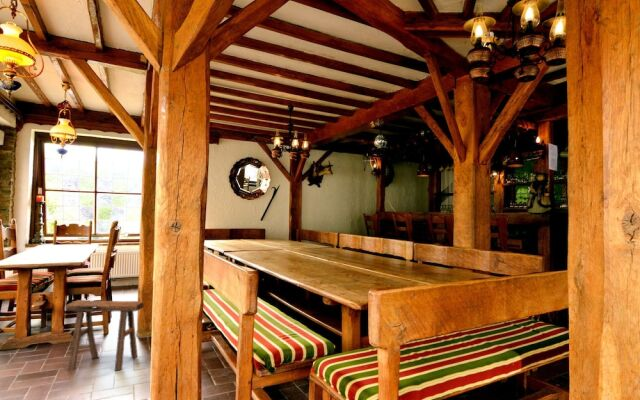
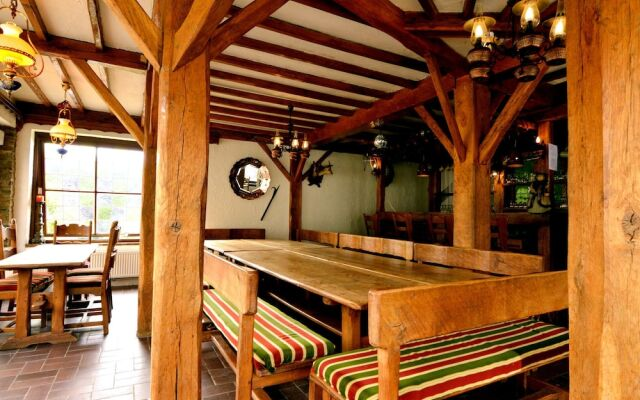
- stool [65,299,145,371]
